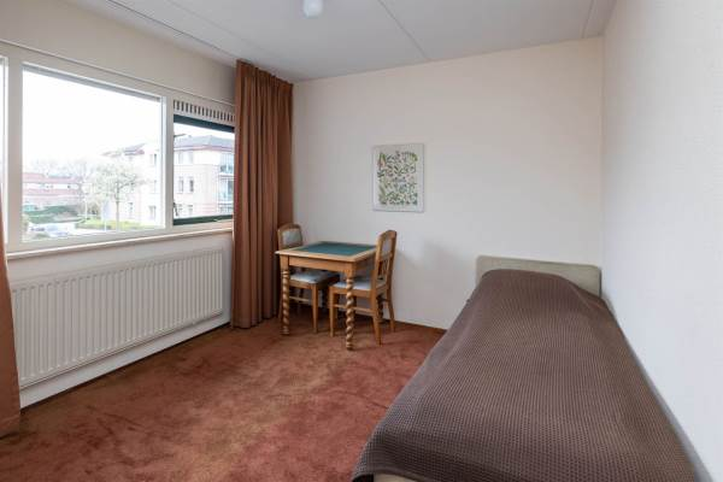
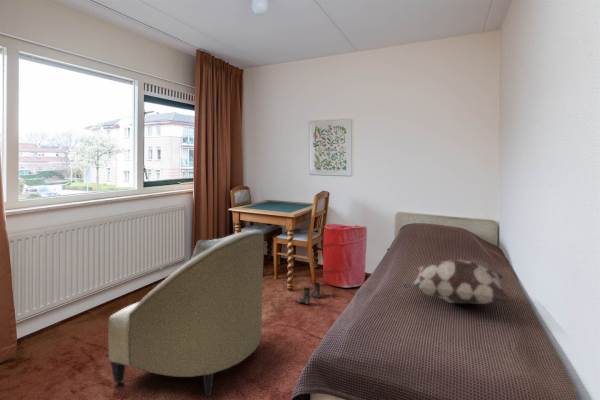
+ armchair [107,230,265,397]
+ decorative pillow [402,259,513,305]
+ laundry hamper [322,223,368,288]
+ boots [295,282,321,305]
